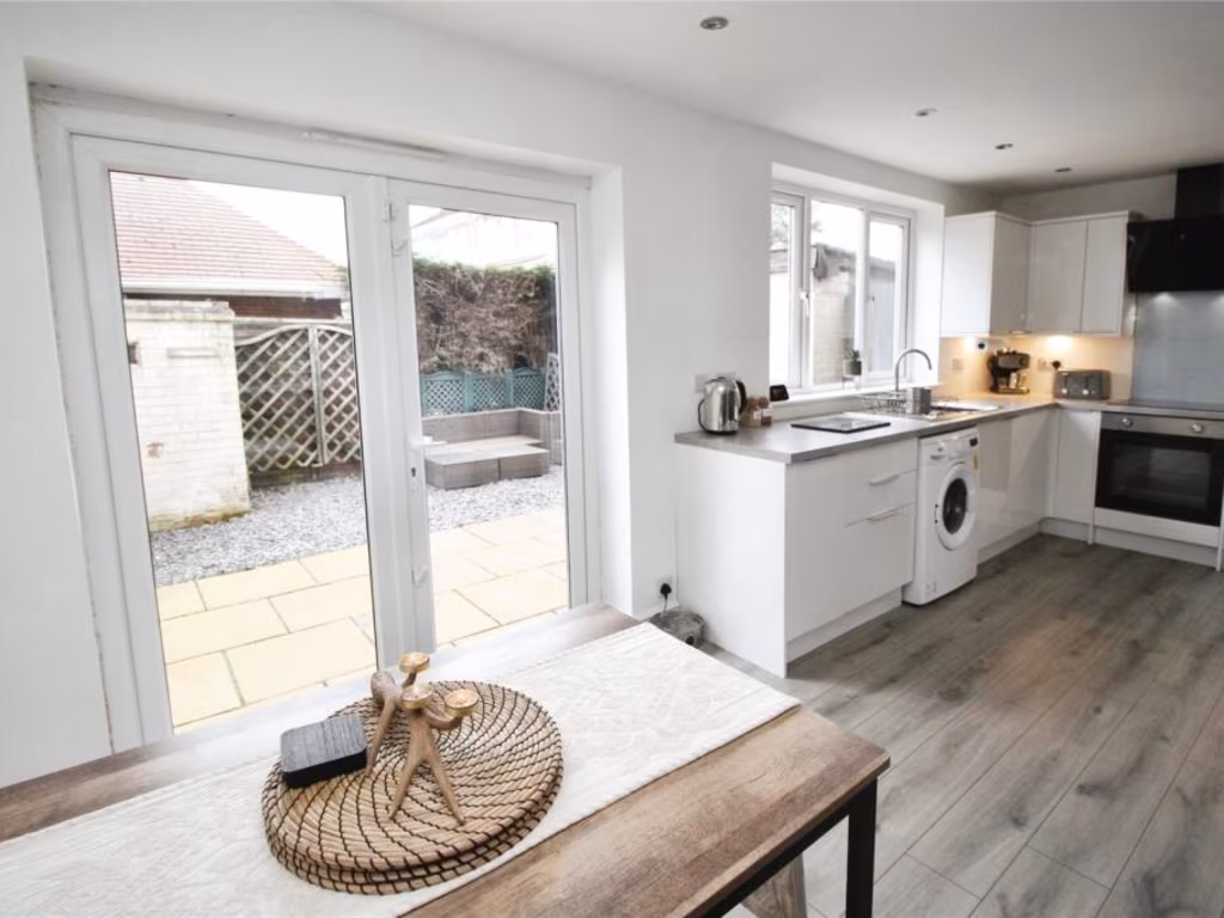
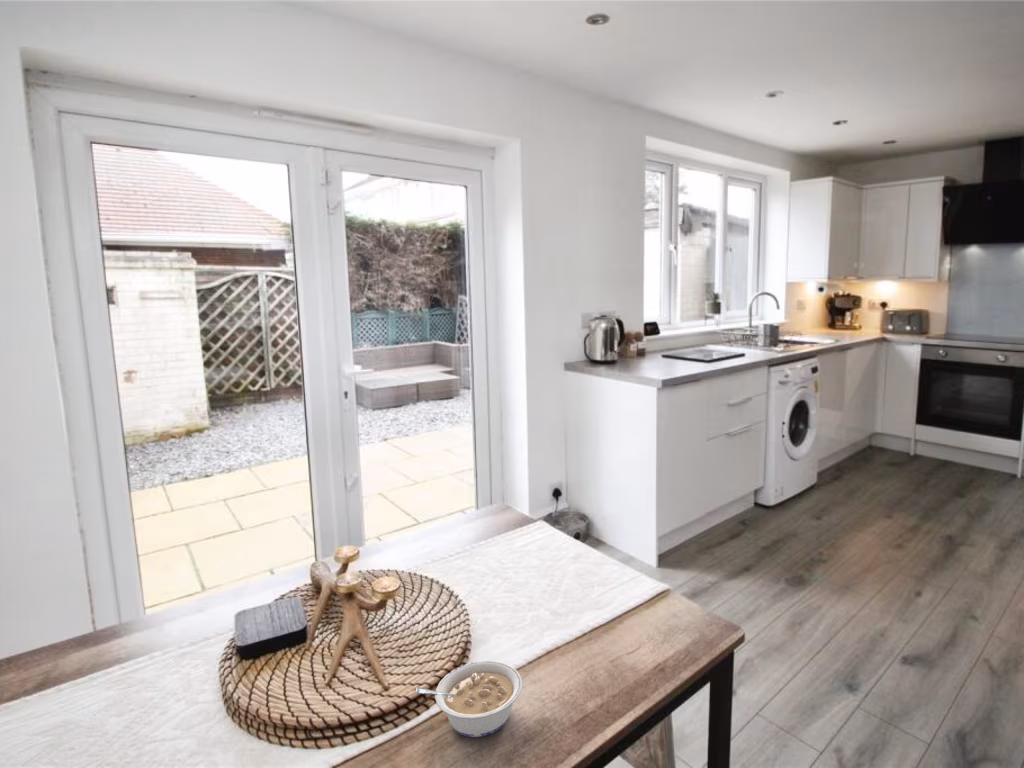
+ legume [415,660,523,738]
